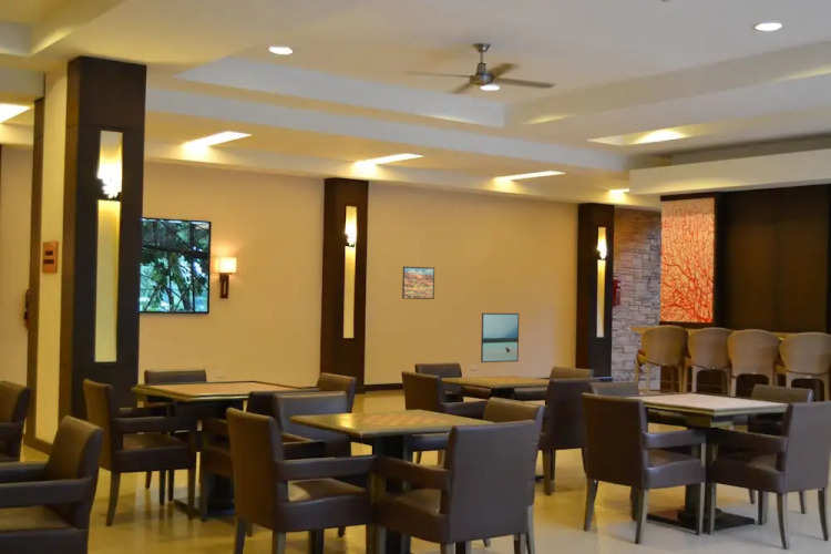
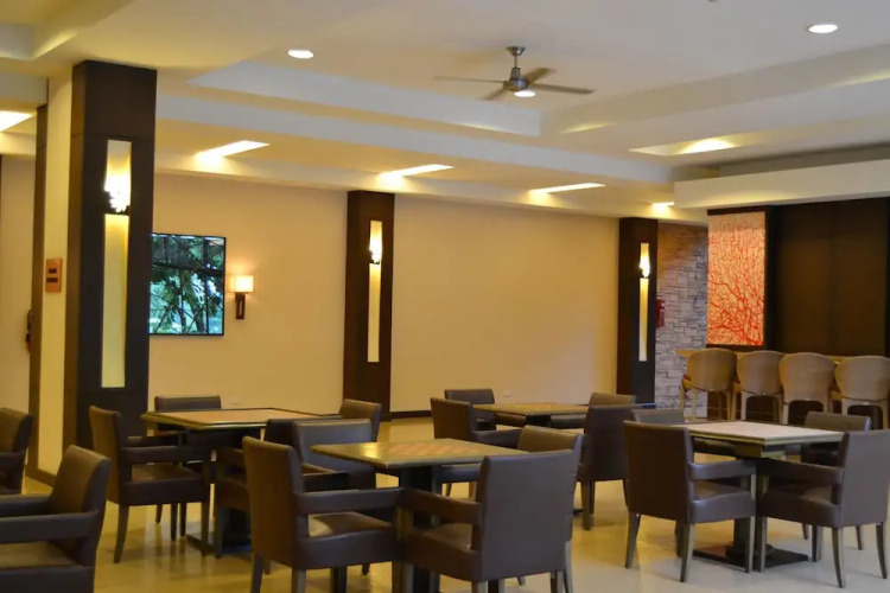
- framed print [401,266,435,300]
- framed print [480,312,520,363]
